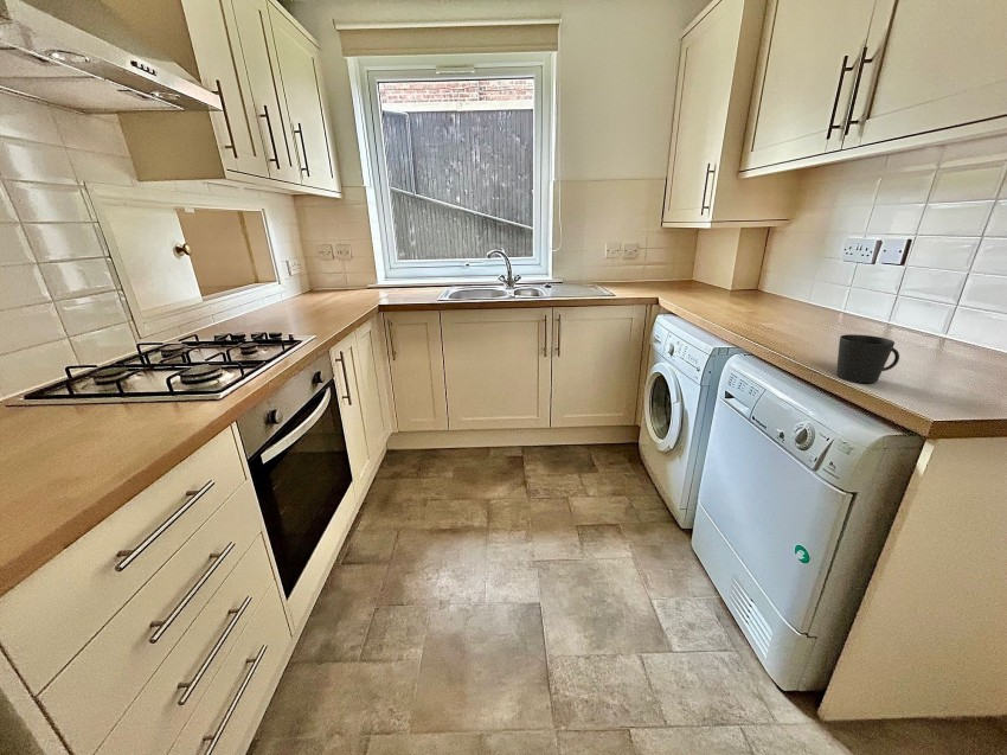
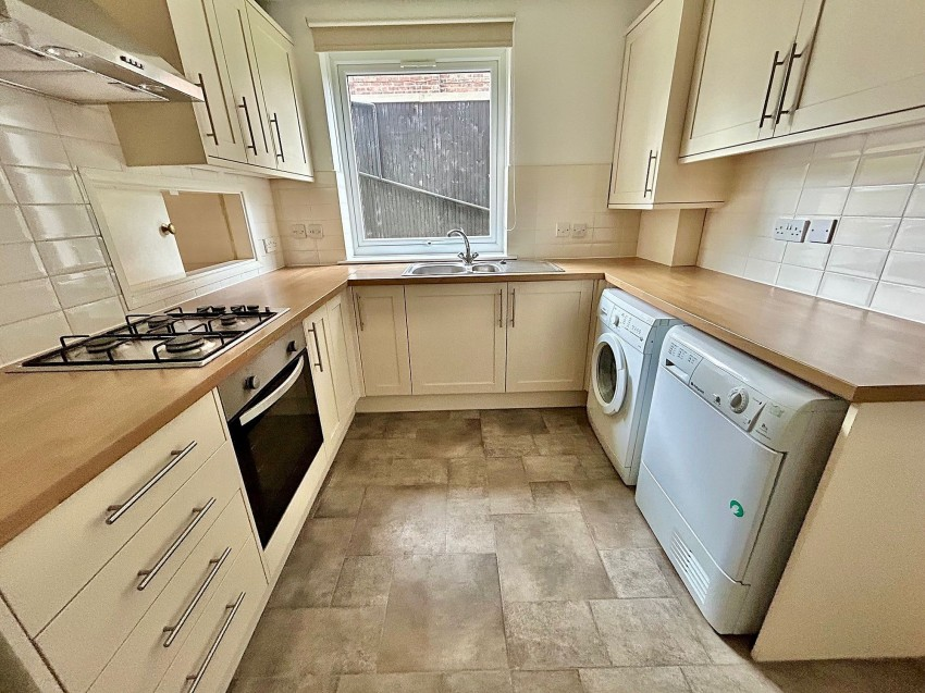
- cup [835,333,900,384]
